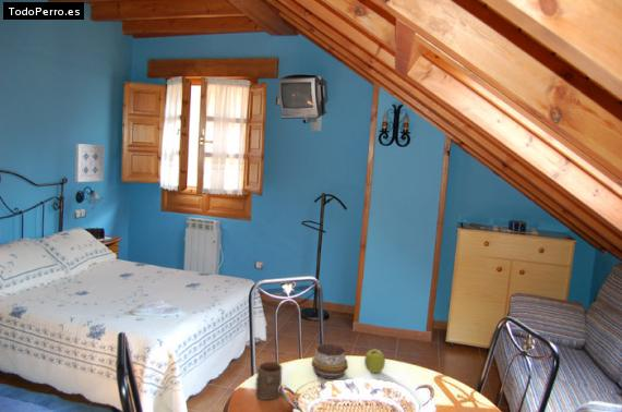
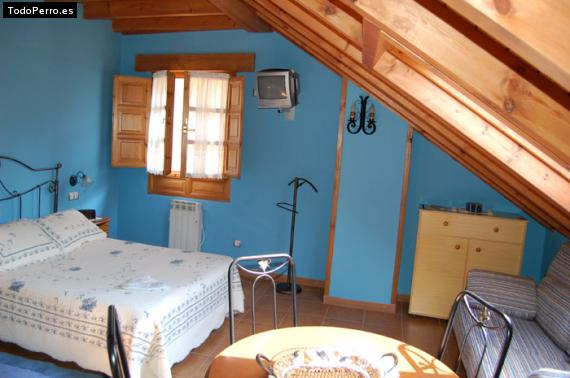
- apple [363,347,386,374]
- cup [254,361,284,401]
- decorative bowl [311,343,349,380]
- wall art [74,143,105,183]
